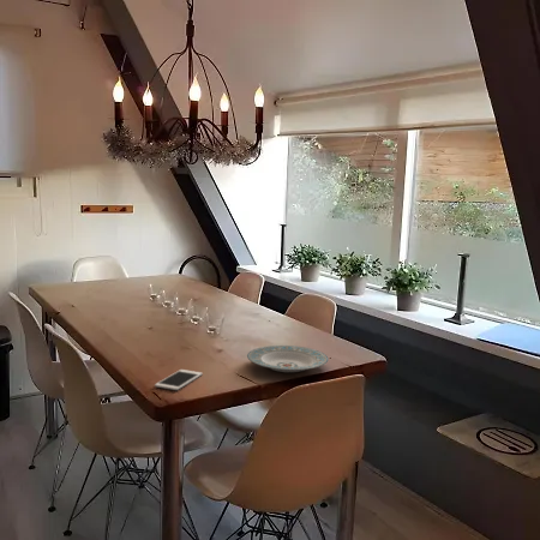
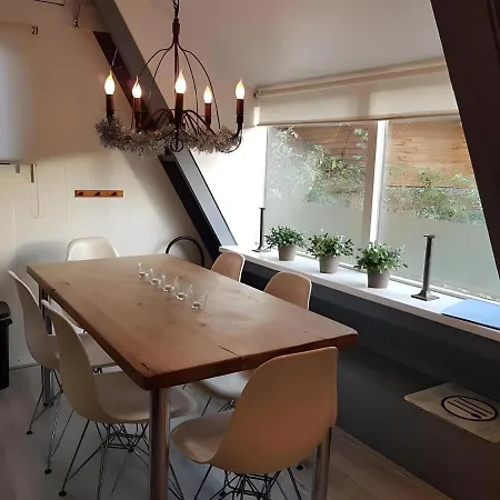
- cell phone [154,368,204,391]
- plate [246,344,330,373]
